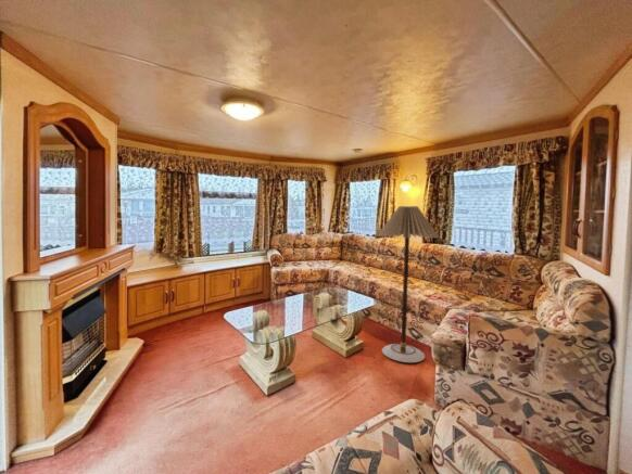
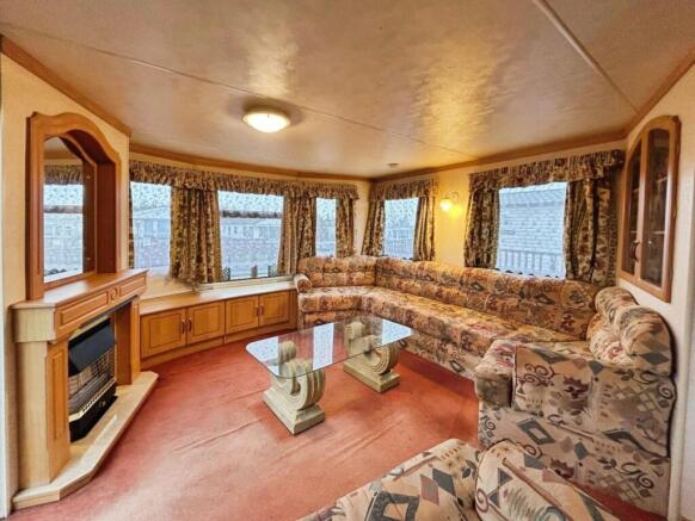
- floor lamp [376,205,440,363]
